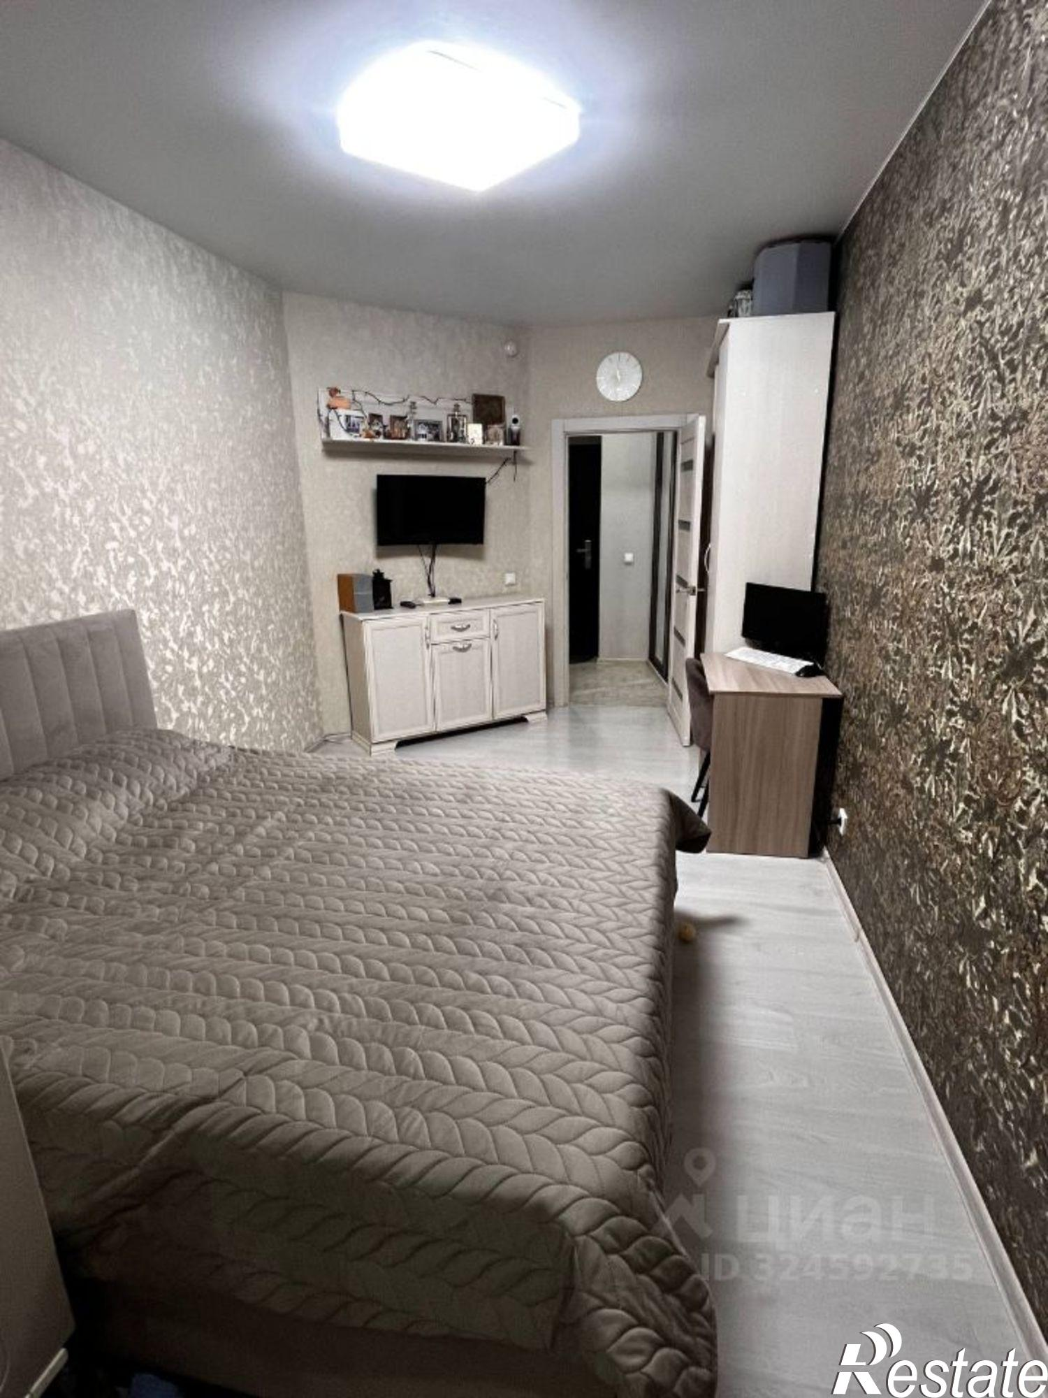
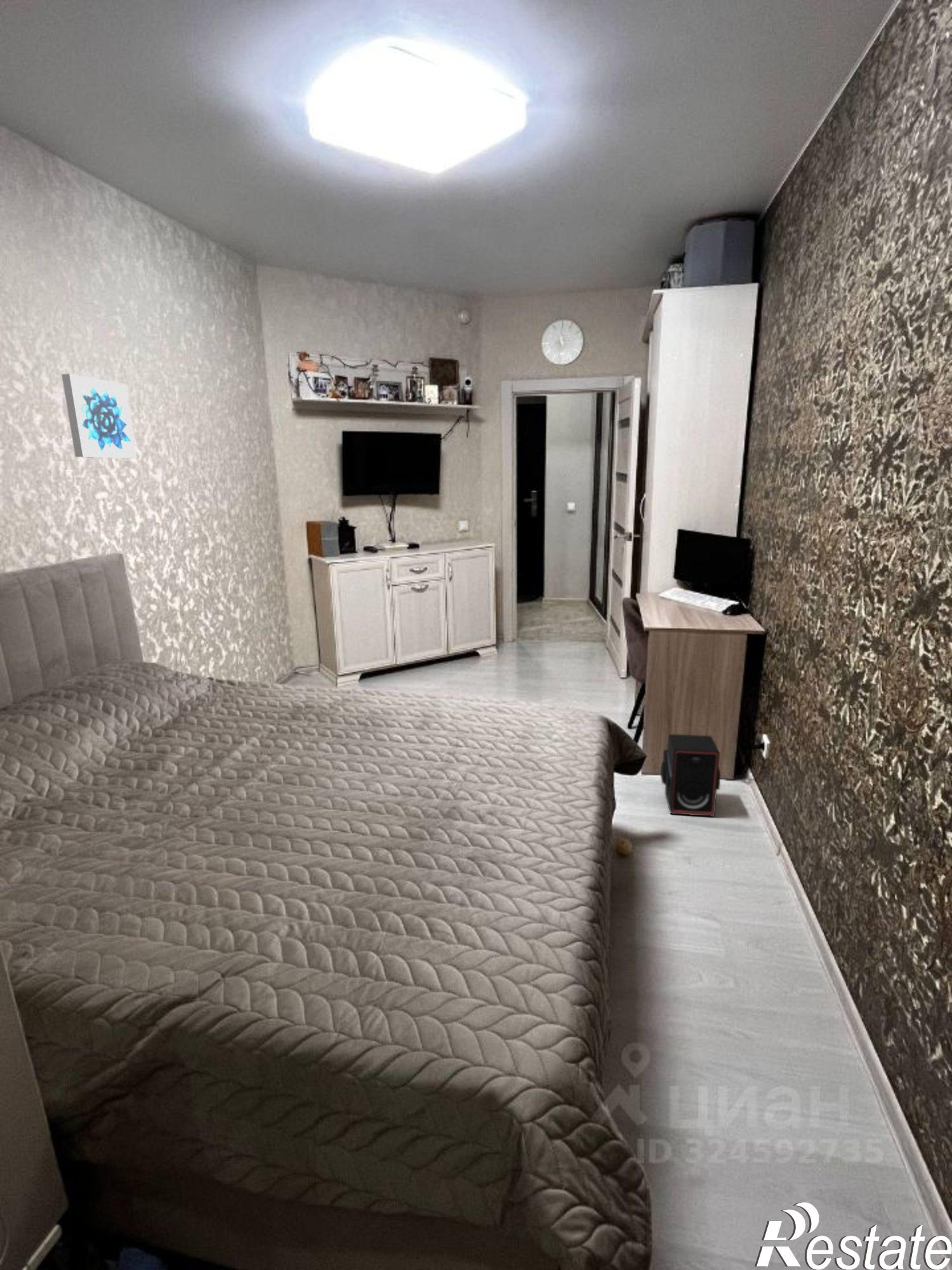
+ wall art [61,373,138,459]
+ stereo [660,733,721,817]
